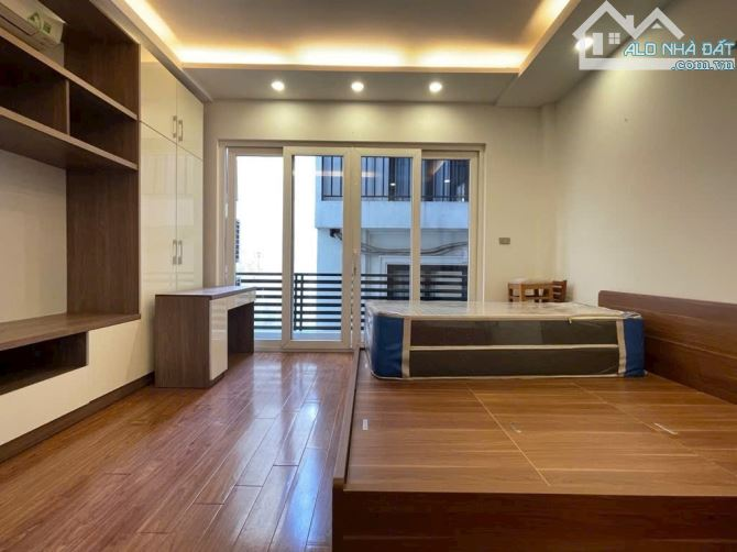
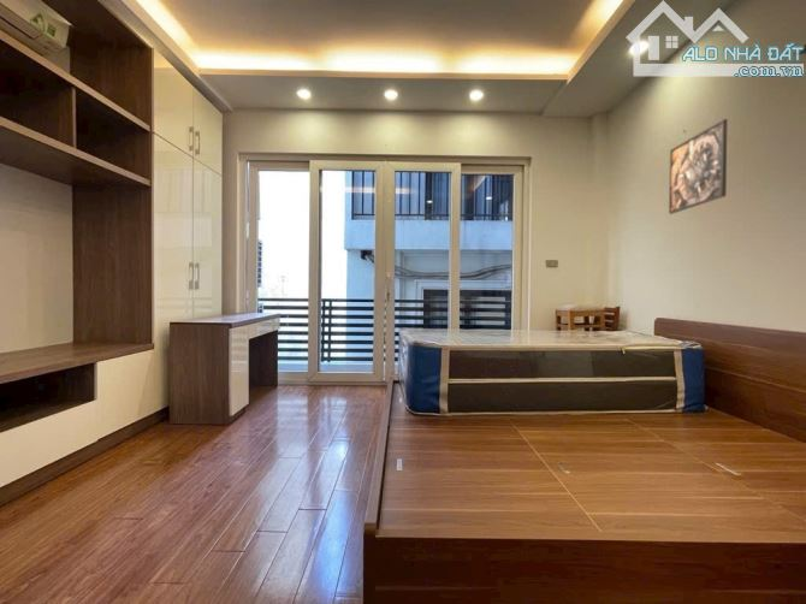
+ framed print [668,118,729,215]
